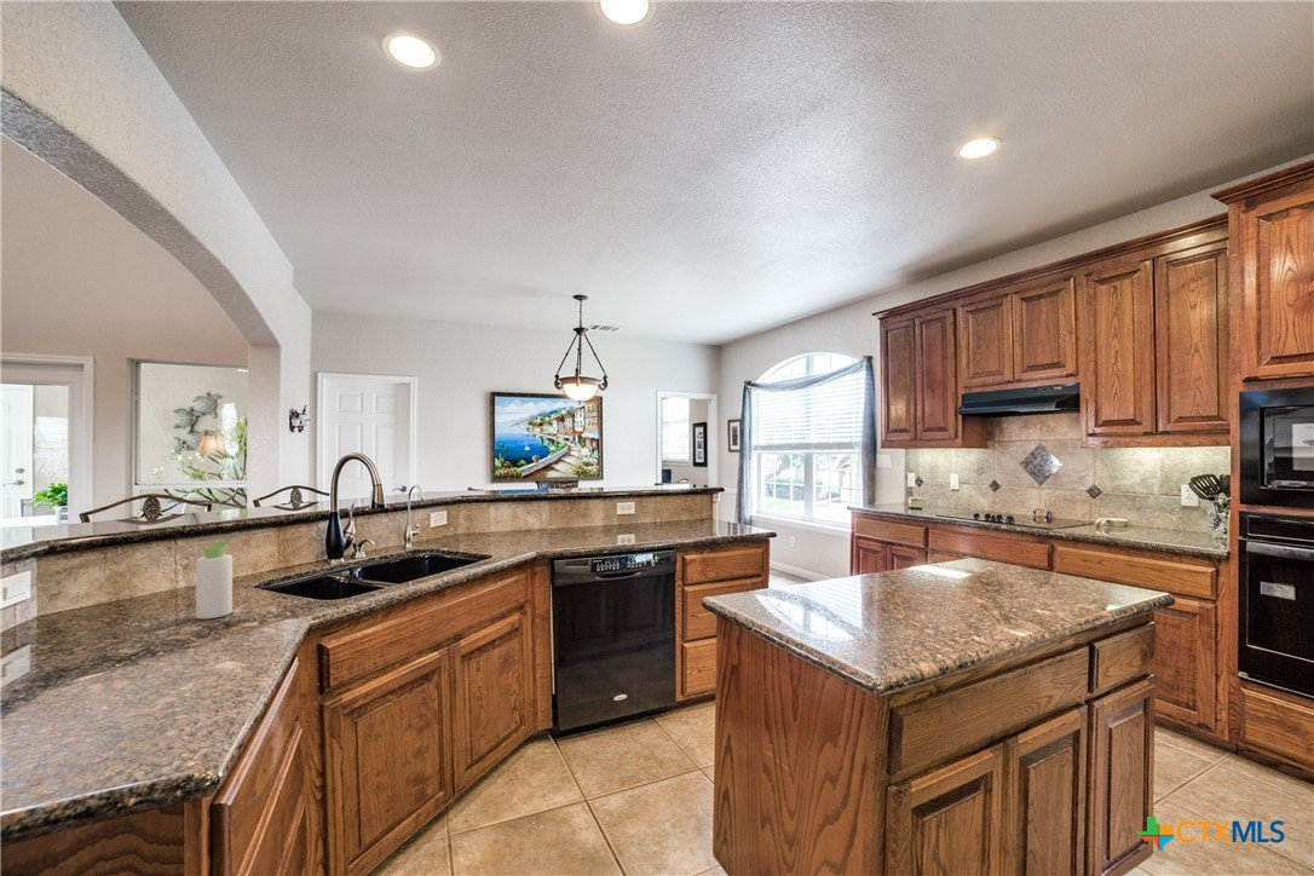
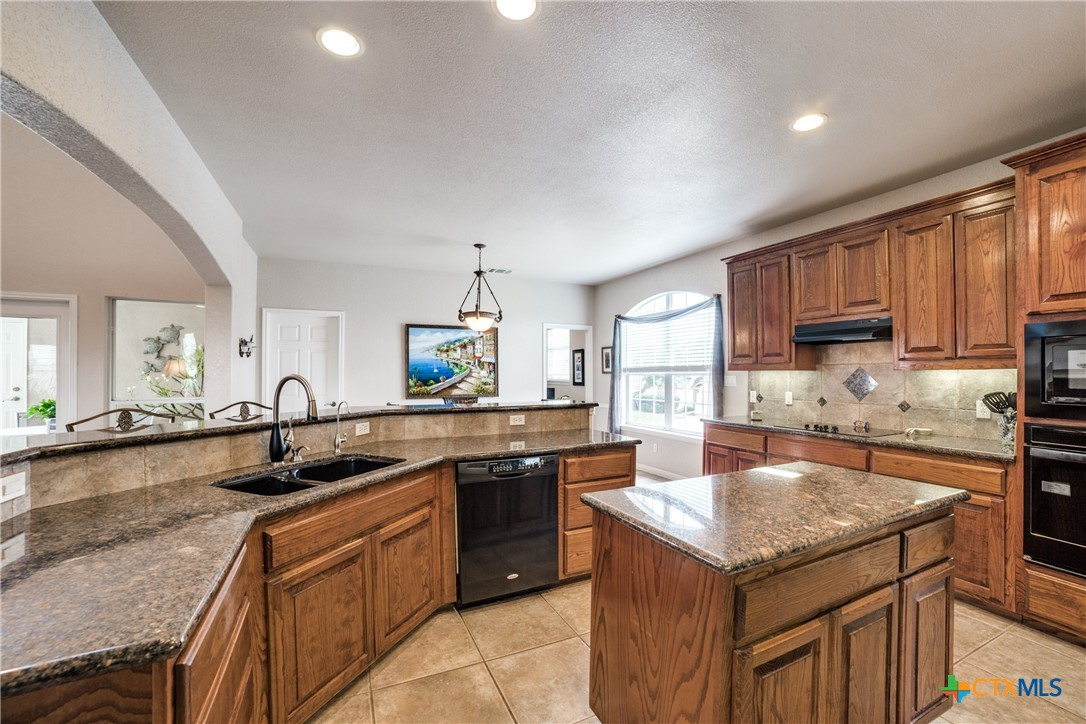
- bottle [195,531,238,619]
